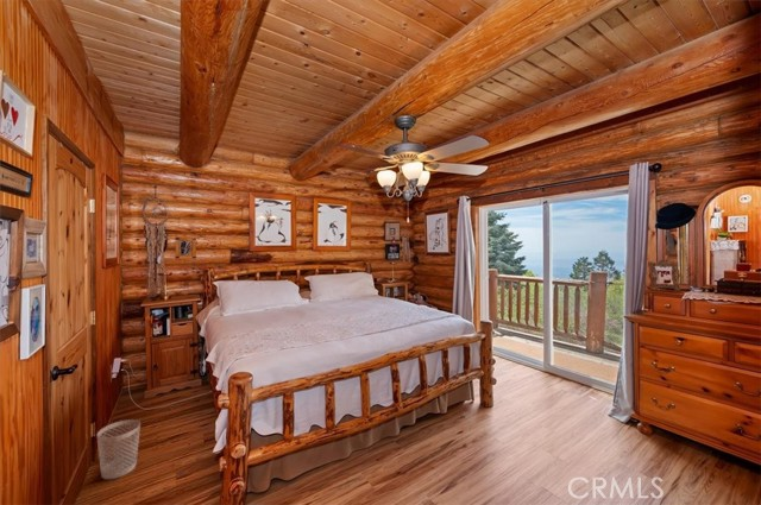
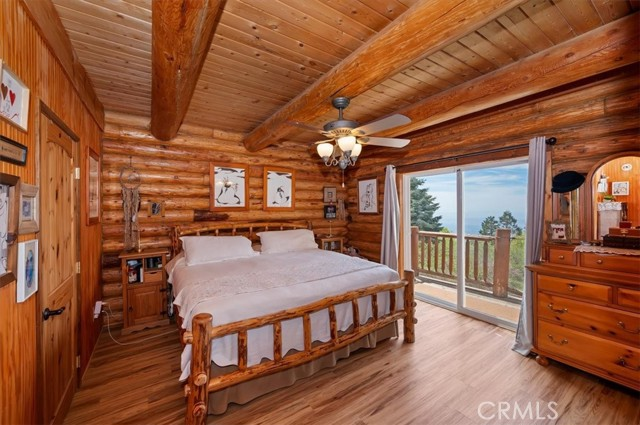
- wastebasket [96,418,141,480]
